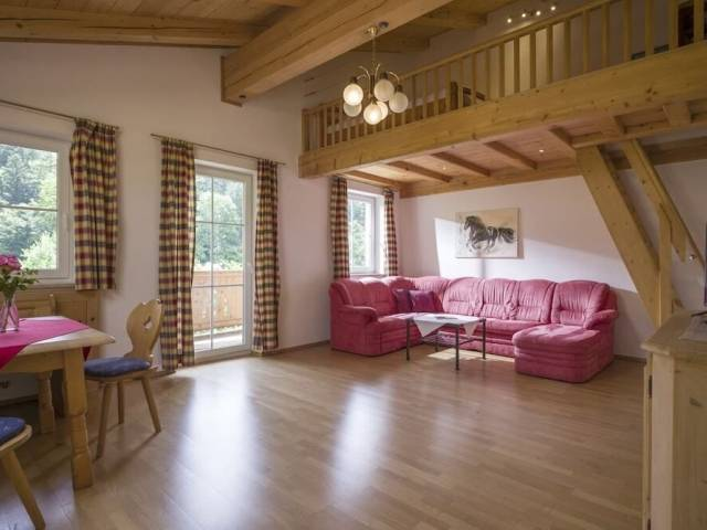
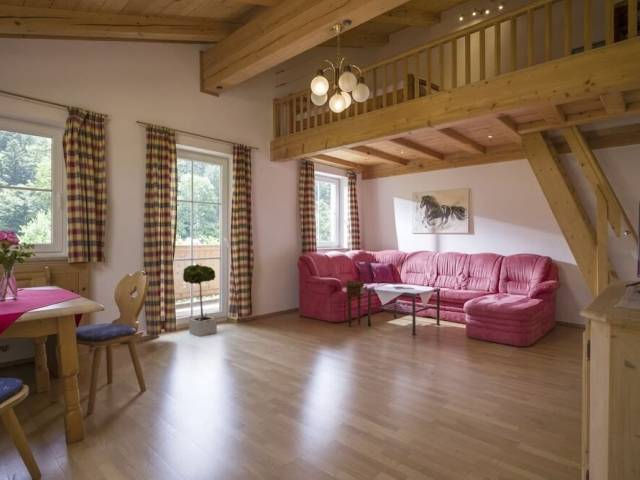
+ side table [345,280,368,328]
+ potted tree [182,263,218,338]
